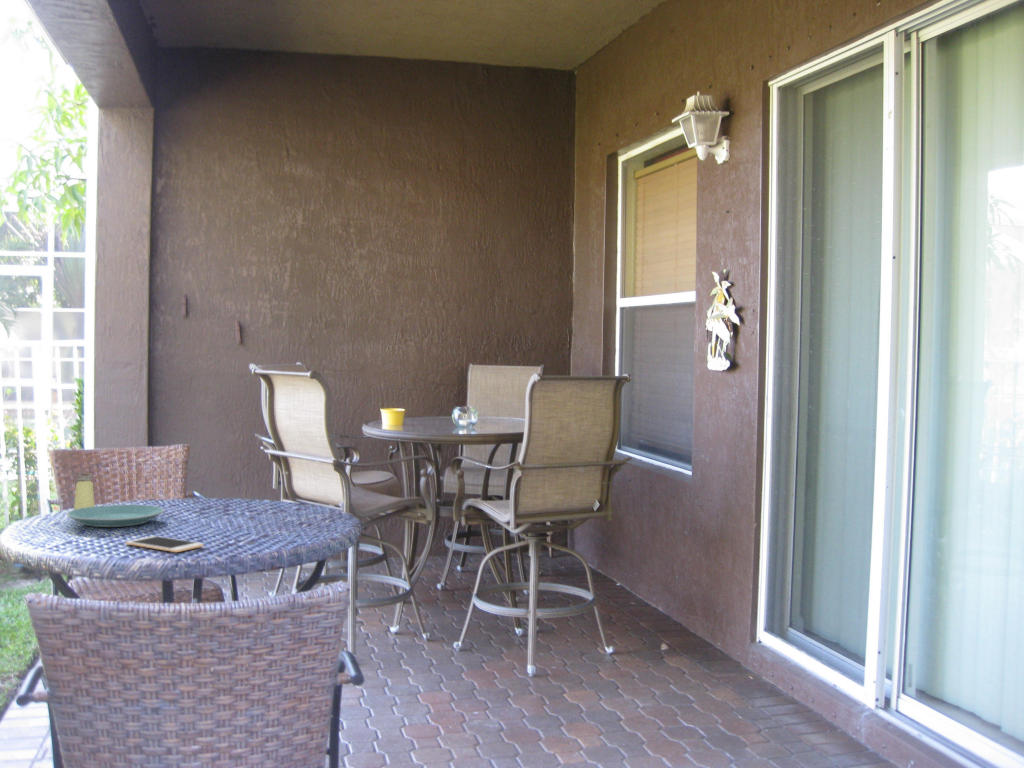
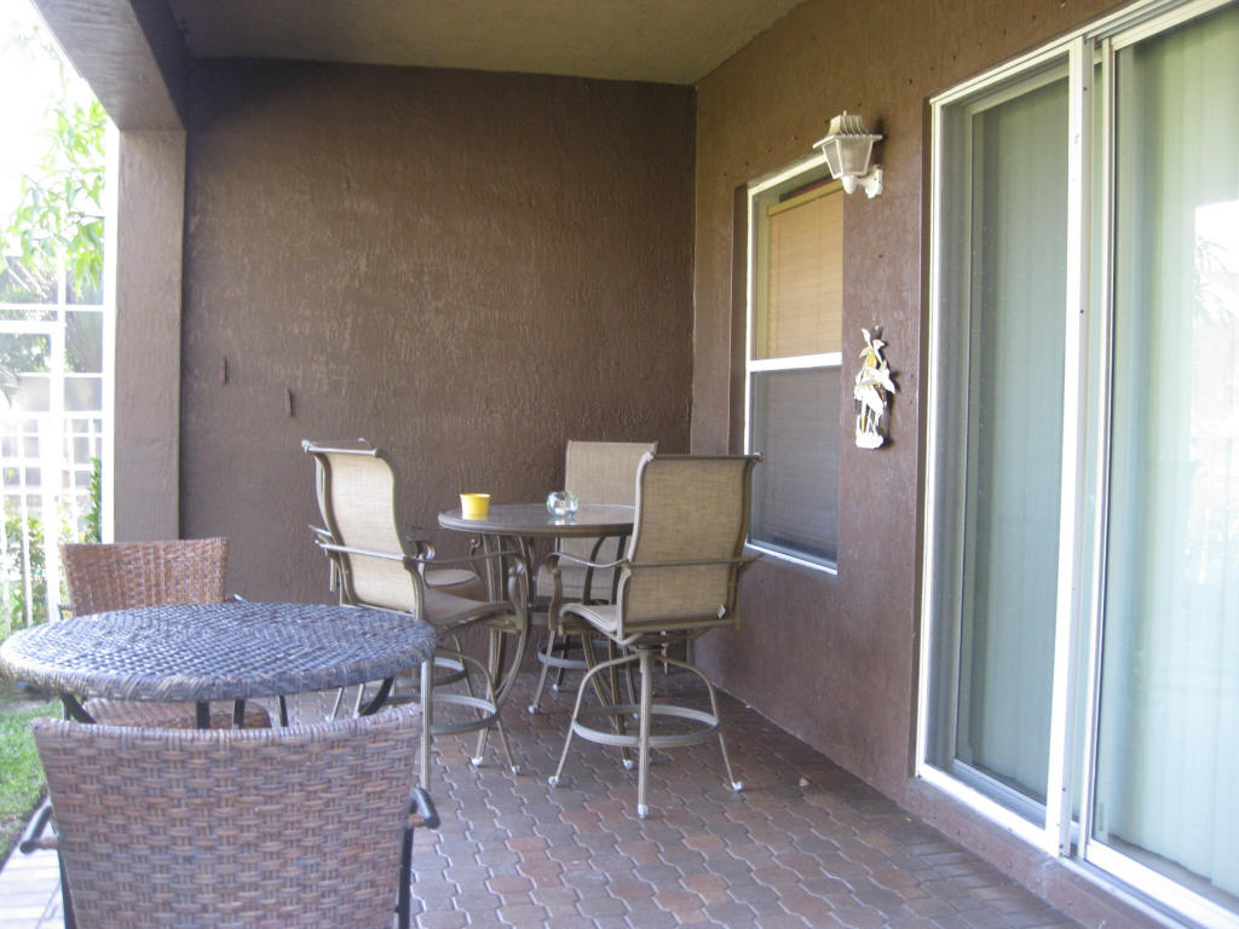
- cell phone [124,535,205,553]
- saltshaker [73,472,96,510]
- plate [65,504,166,528]
